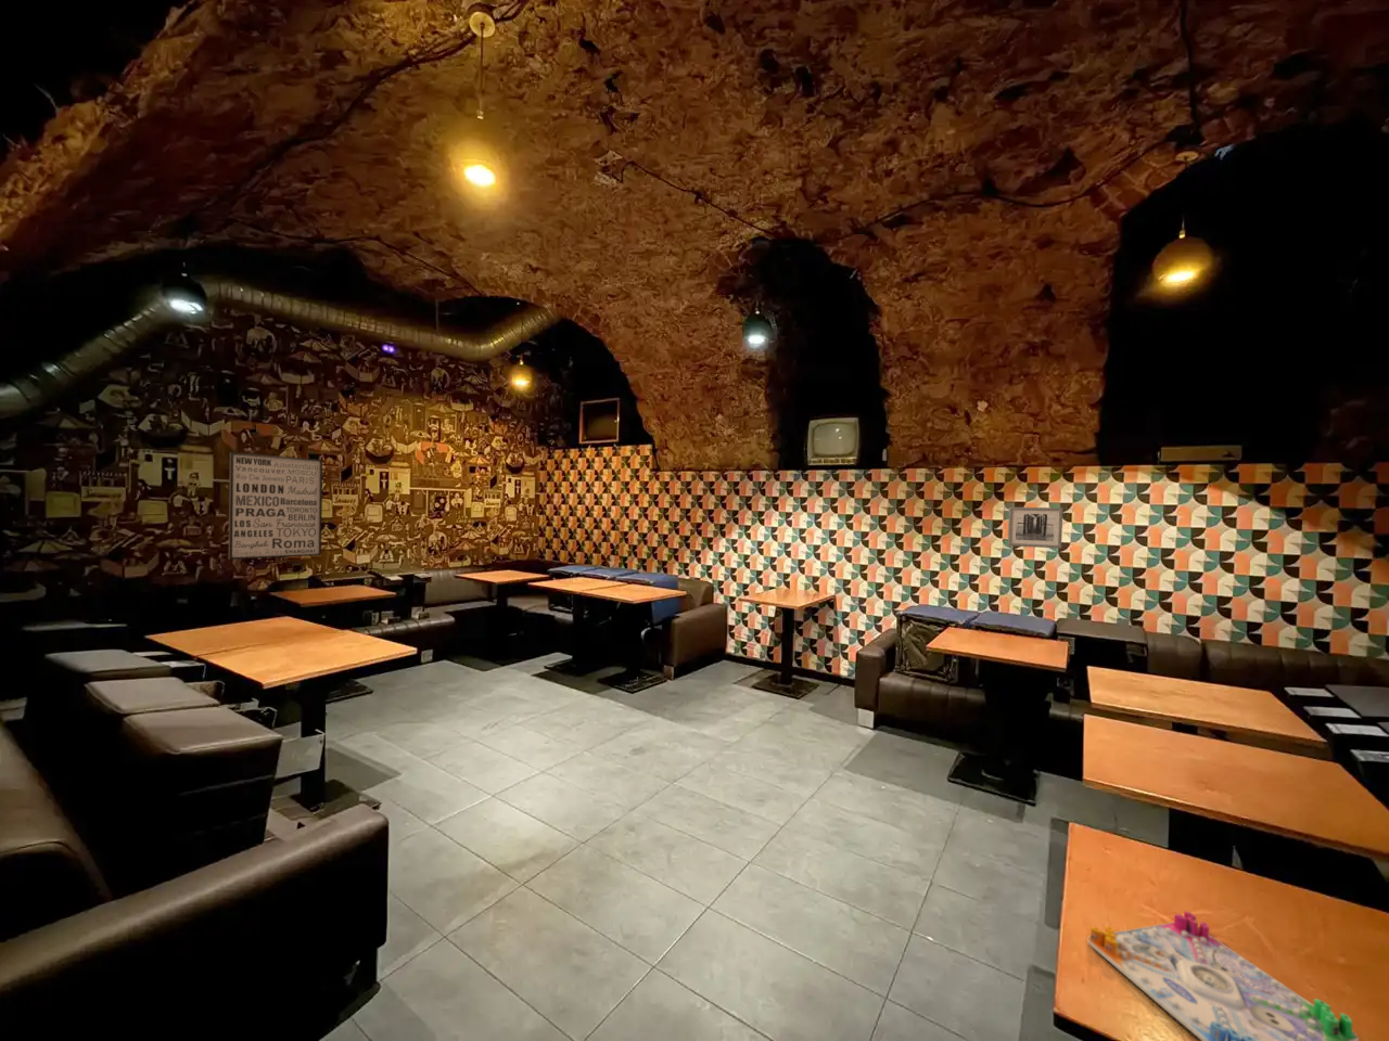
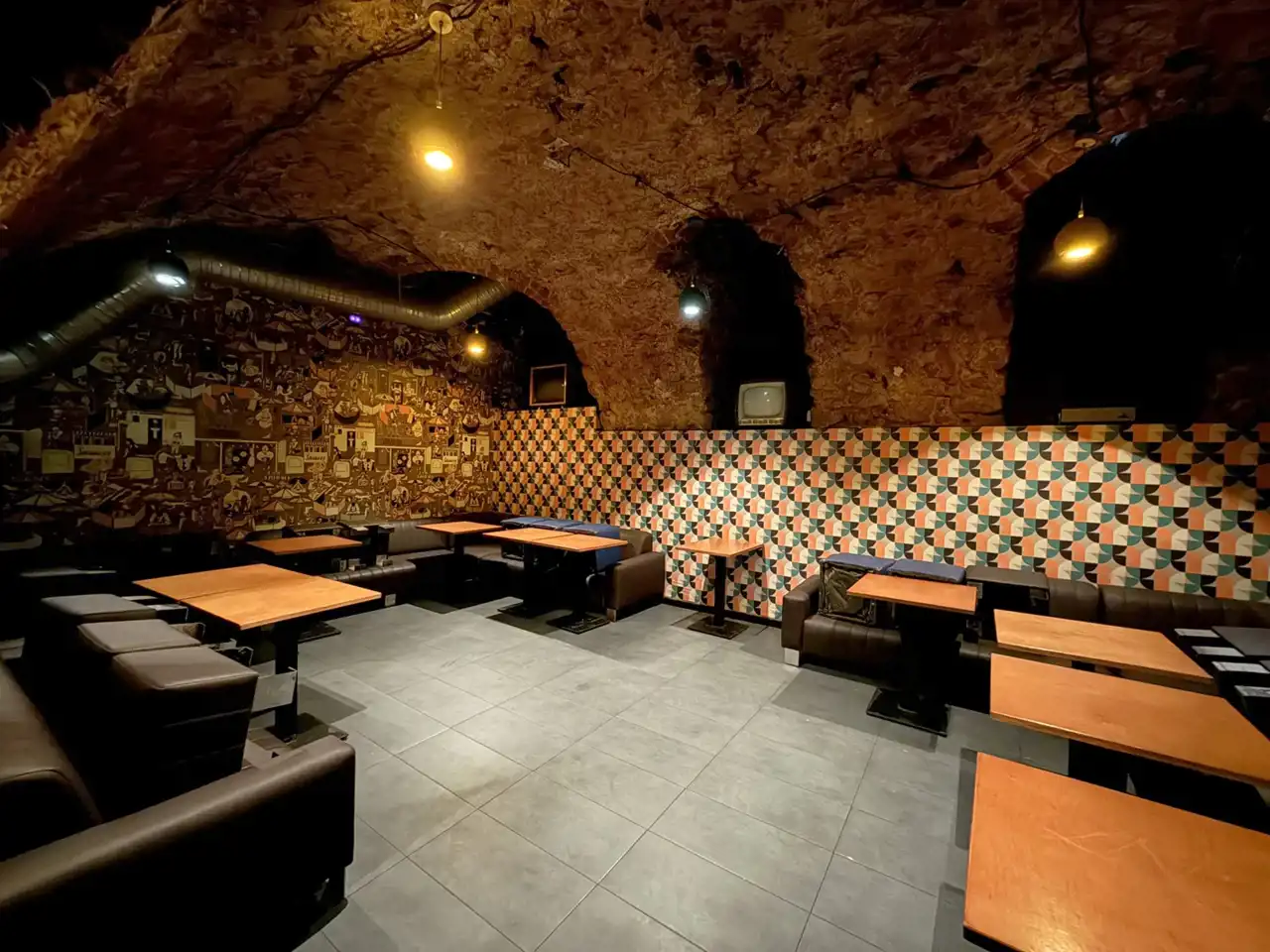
- board game [1087,910,1359,1041]
- wall art [227,452,324,561]
- wall art [1007,506,1063,550]
